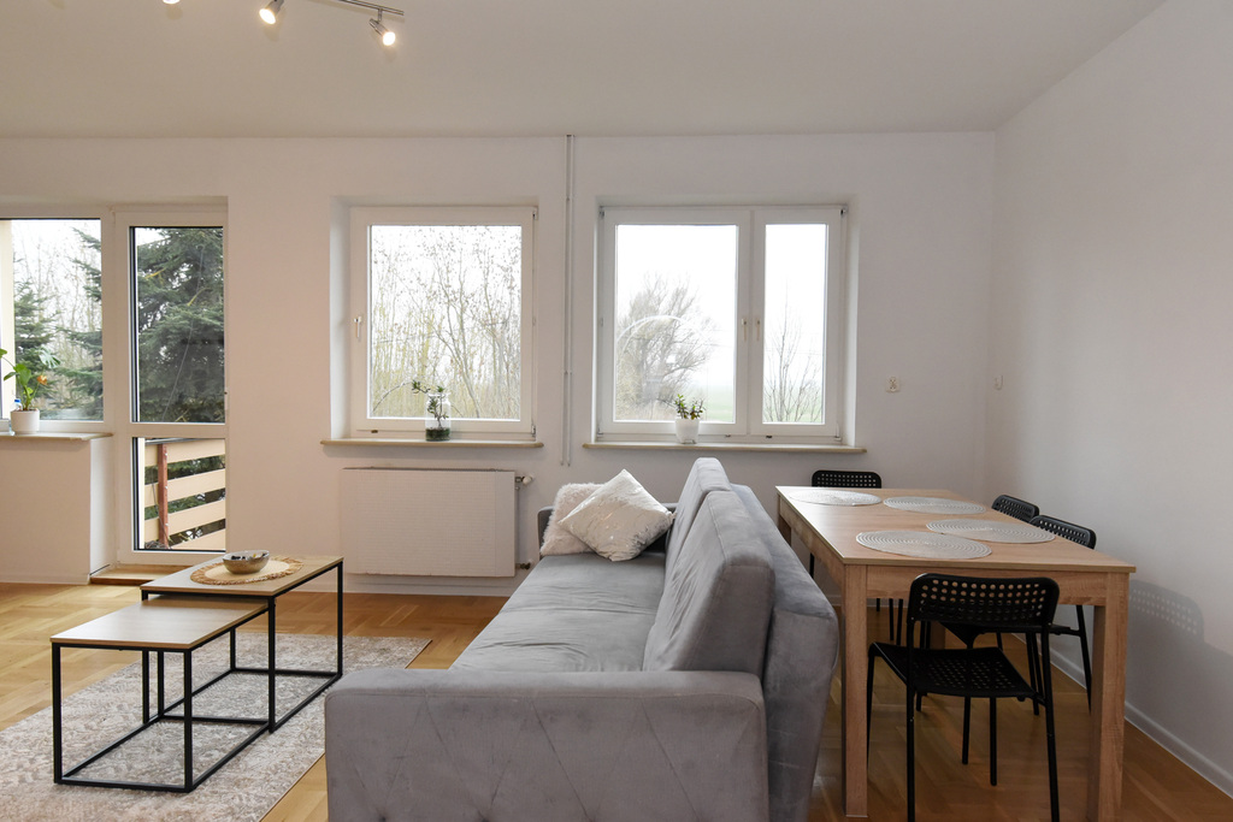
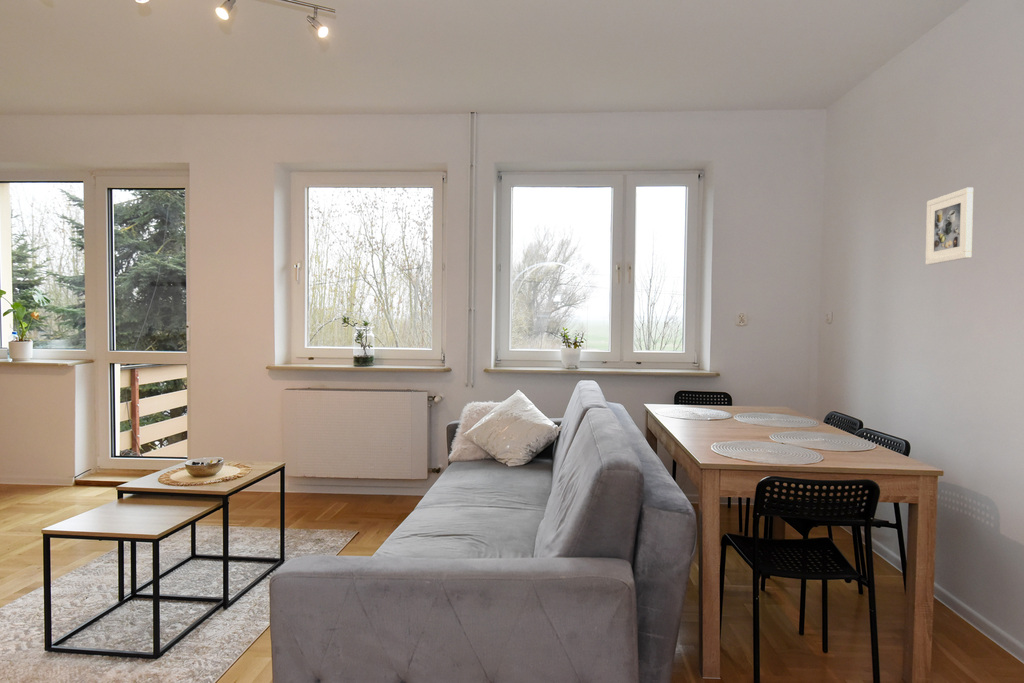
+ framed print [925,186,974,266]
